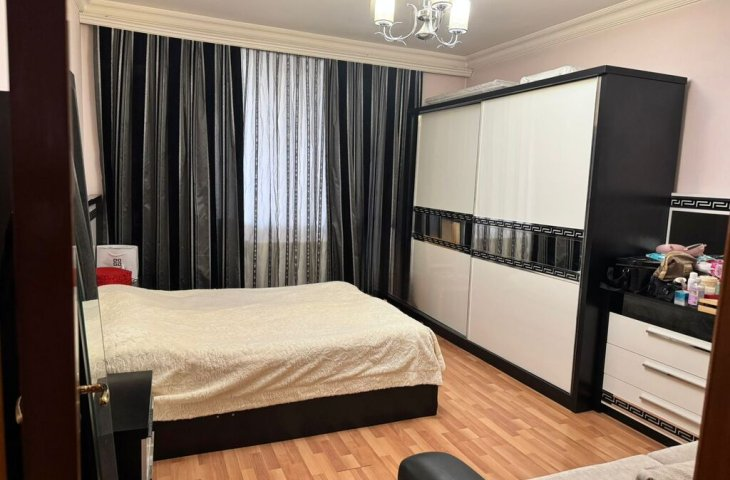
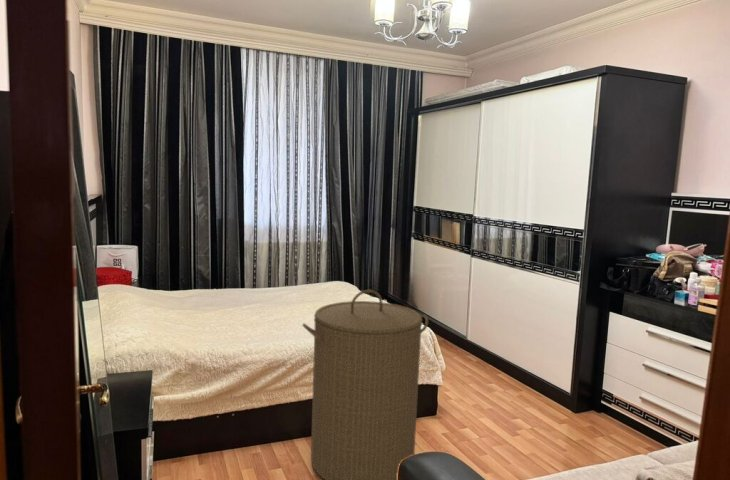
+ laundry hamper [301,288,429,480]
